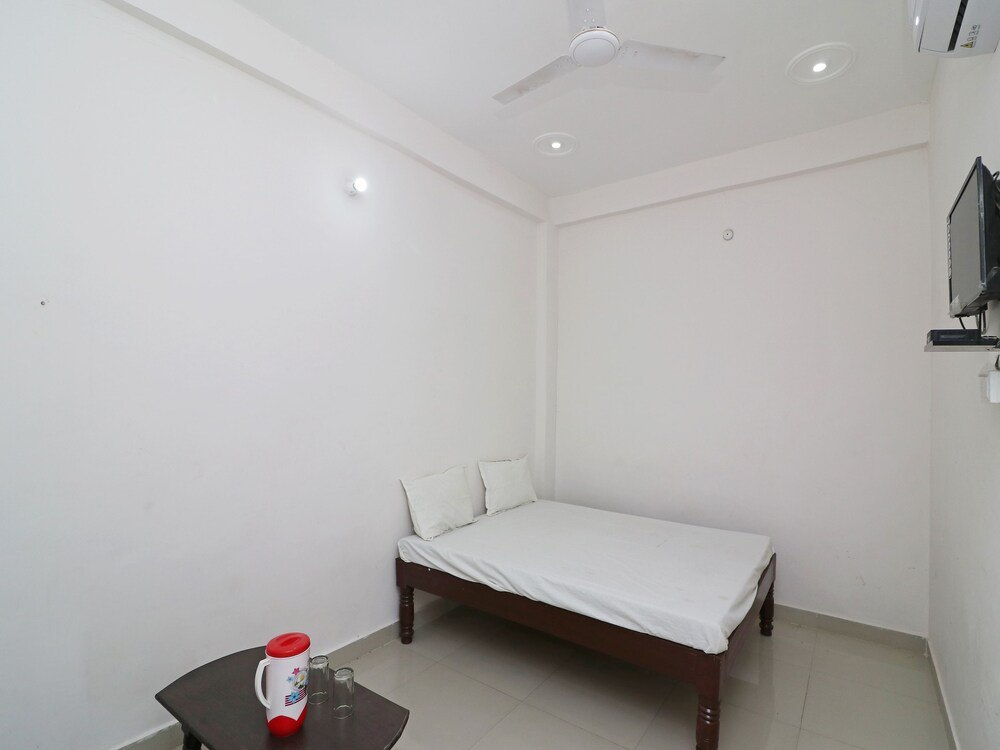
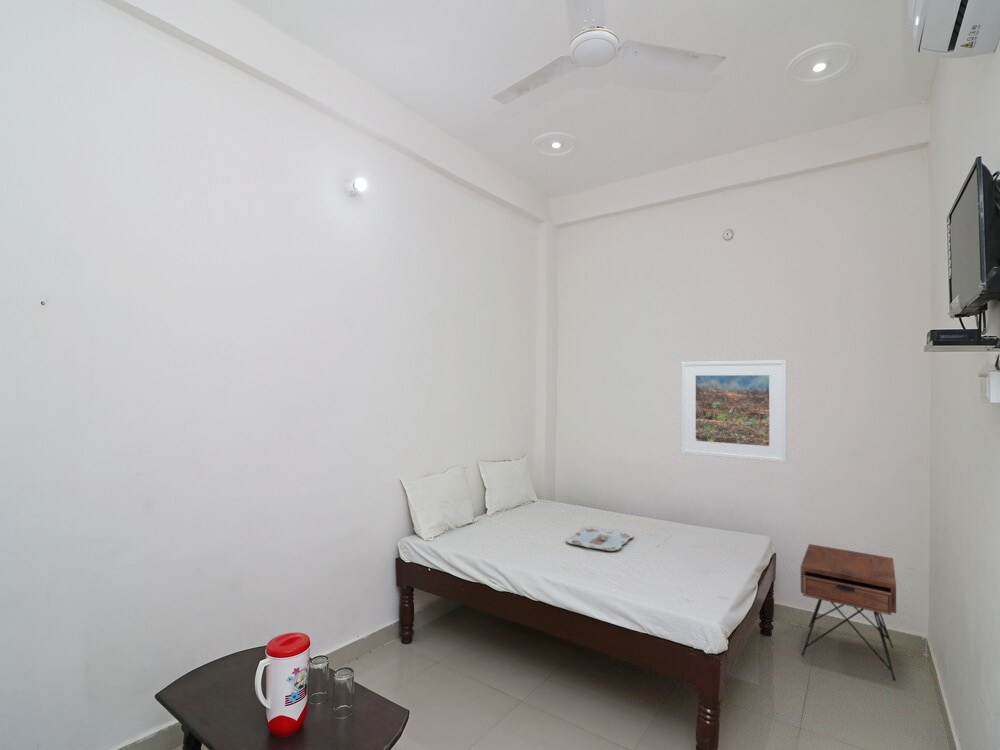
+ serving tray [565,526,635,552]
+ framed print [680,359,788,464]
+ nightstand [800,543,897,682]
